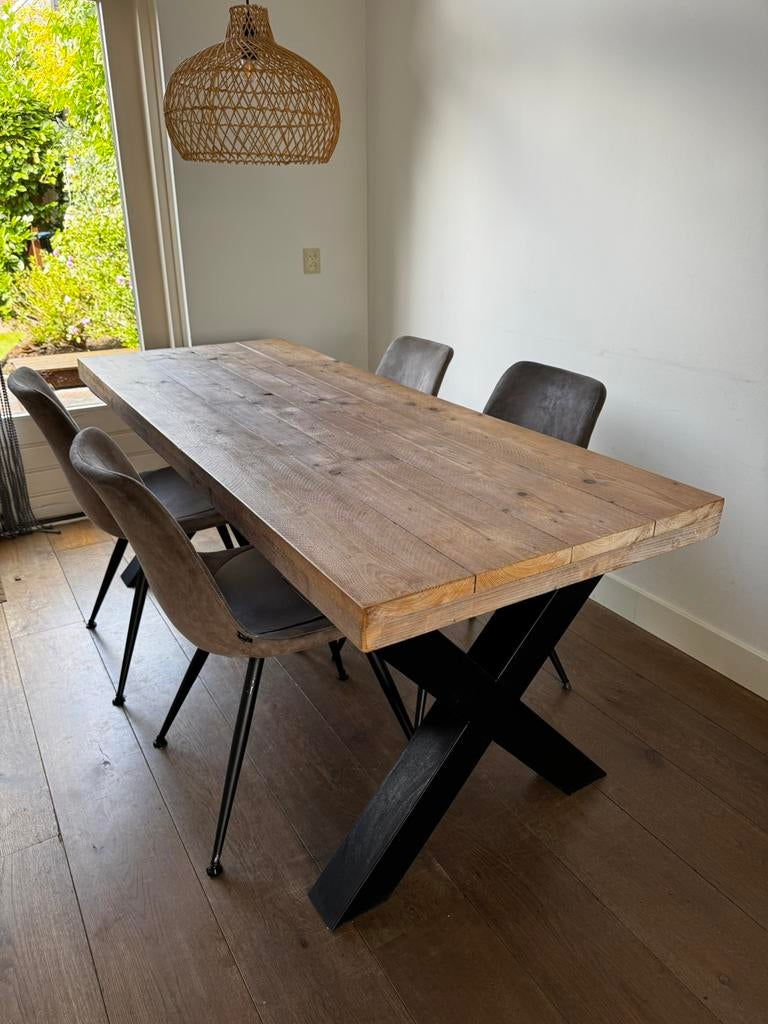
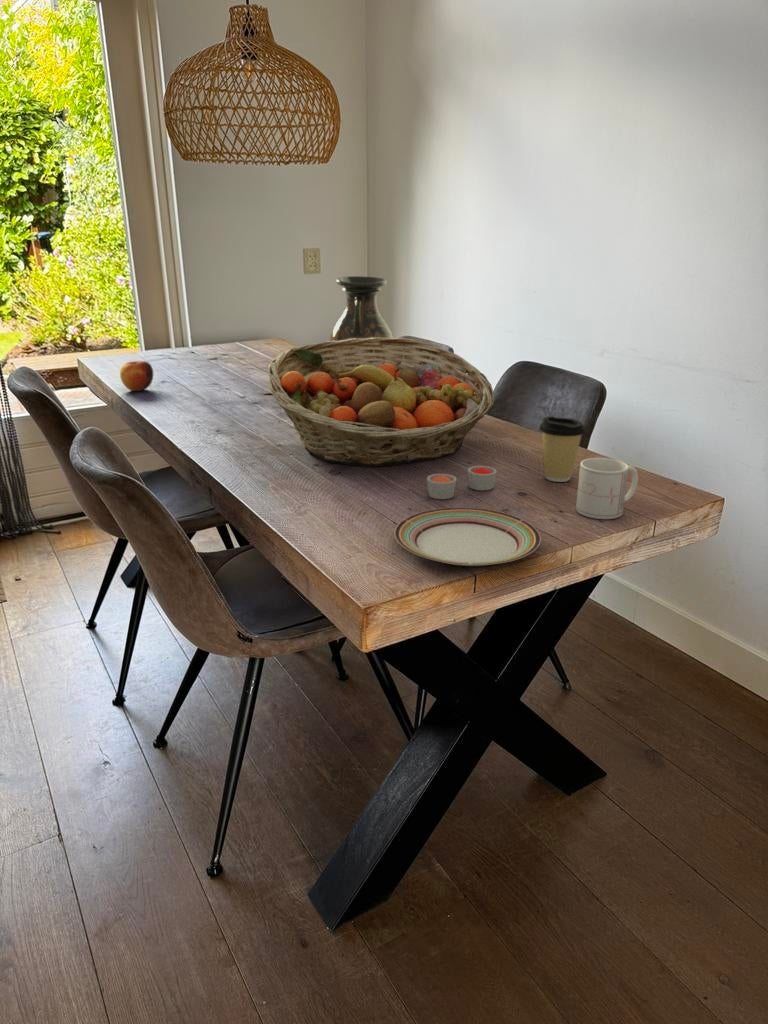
+ mug [575,457,639,520]
+ plate [394,506,542,567]
+ fruit basket [267,337,495,467]
+ coffee cup [538,415,587,483]
+ candle [426,465,498,500]
+ apple [119,360,154,392]
+ vase [327,275,394,356]
